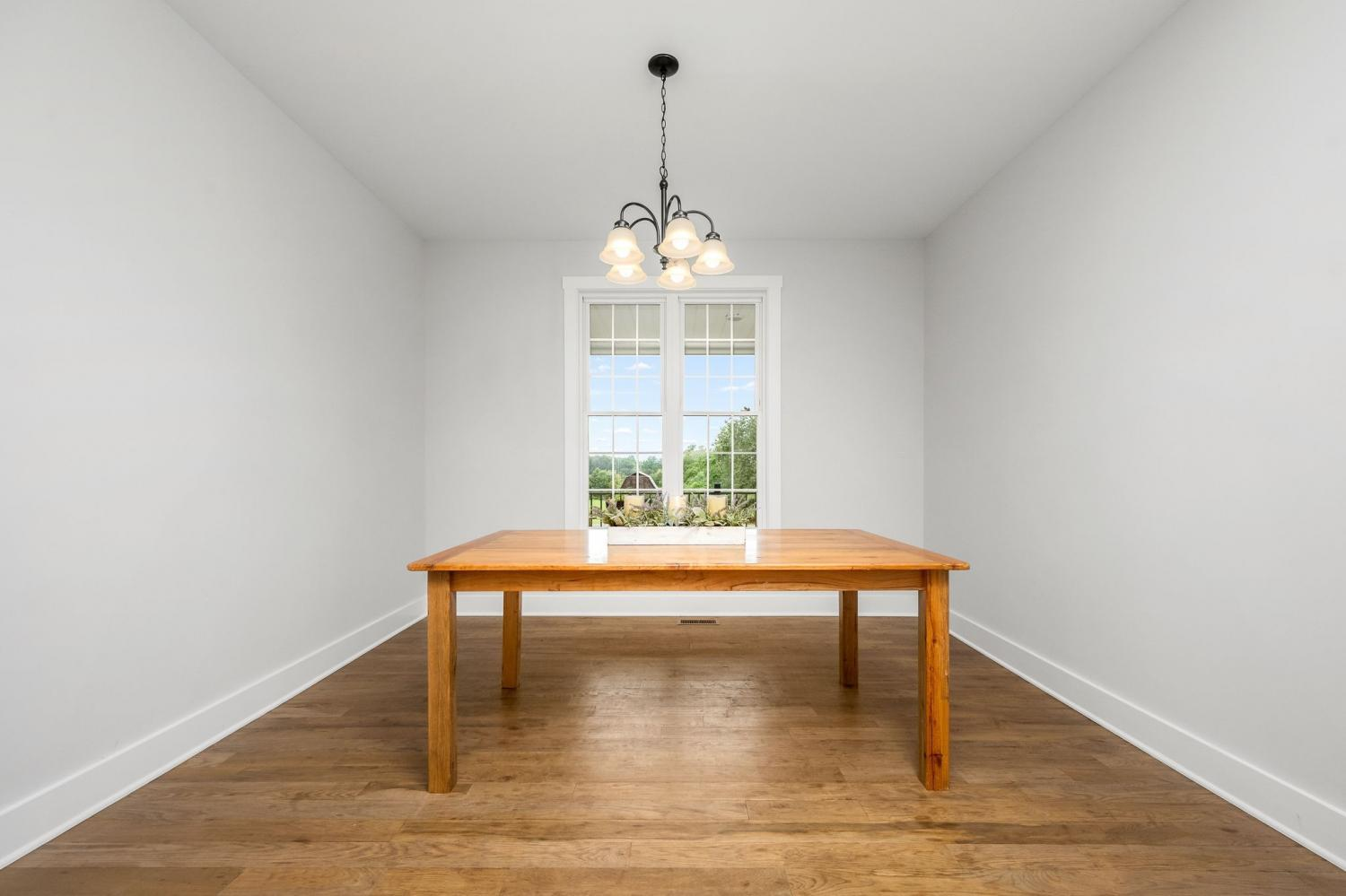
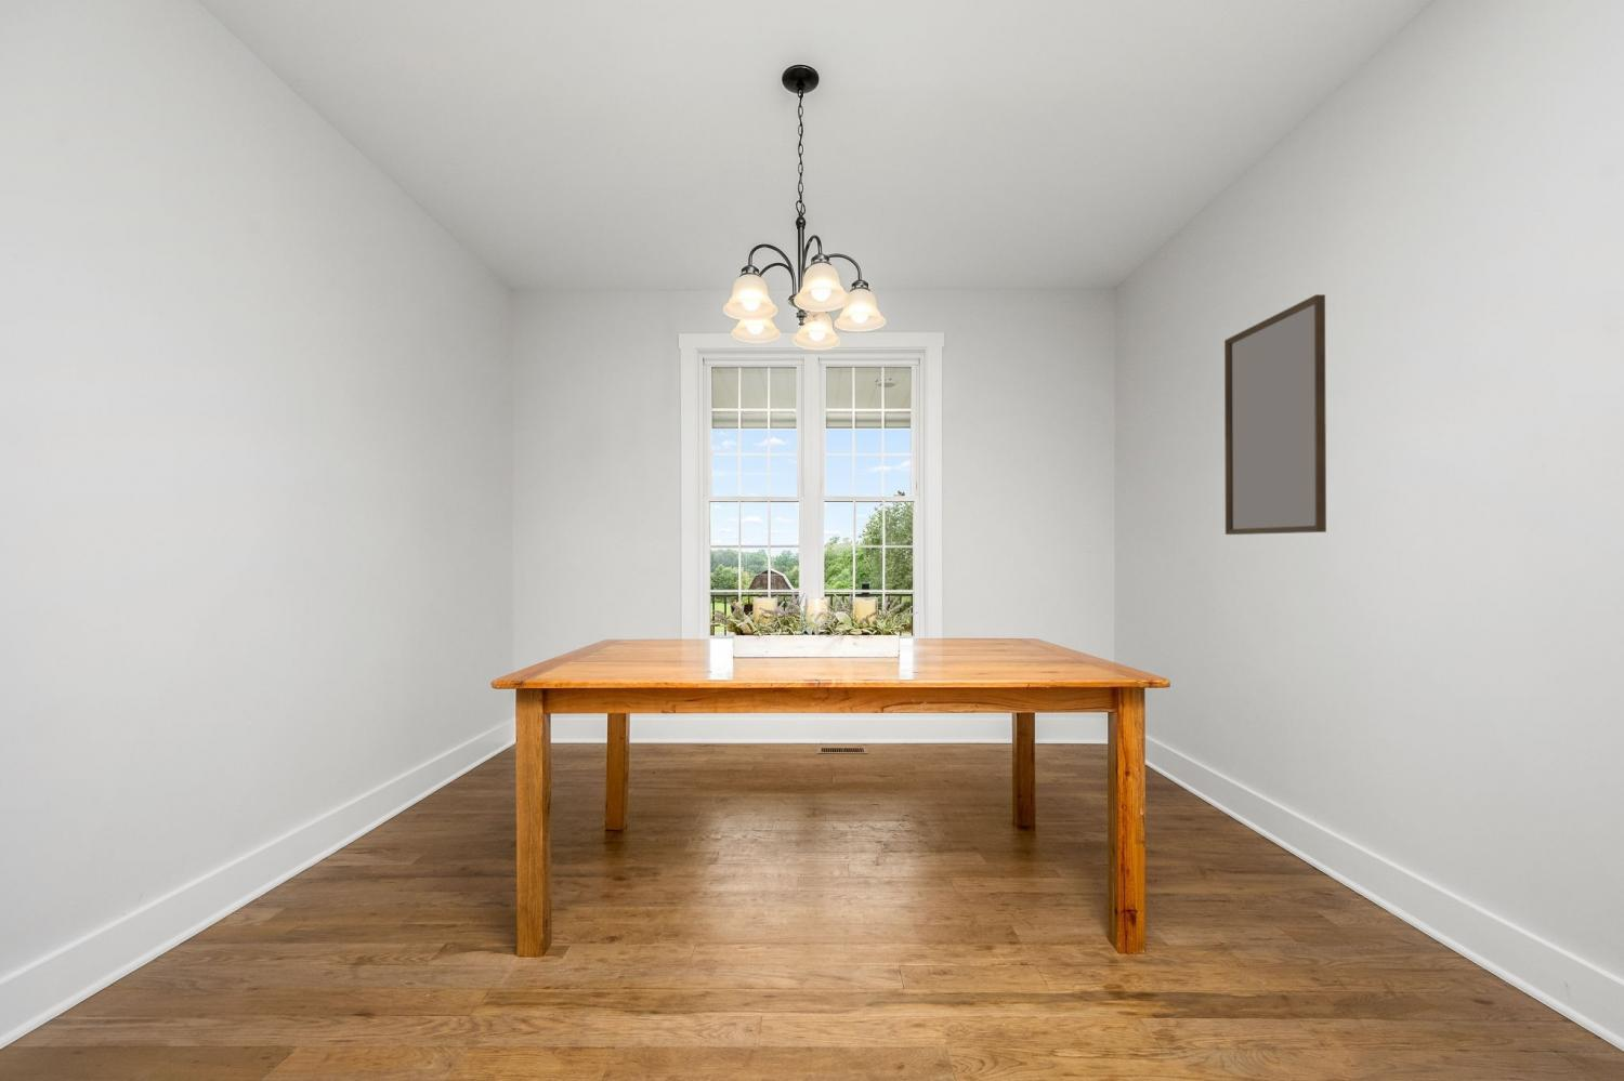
+ home mirror [1223,293,1327,536]
